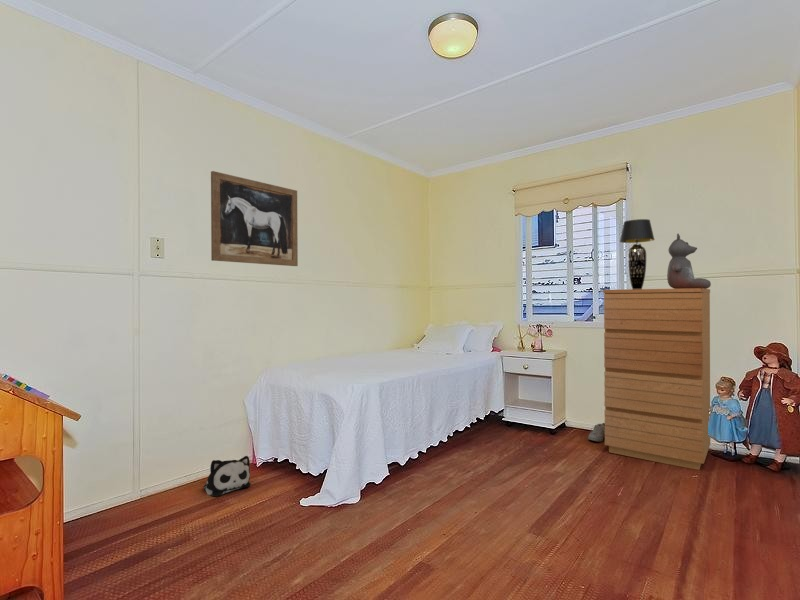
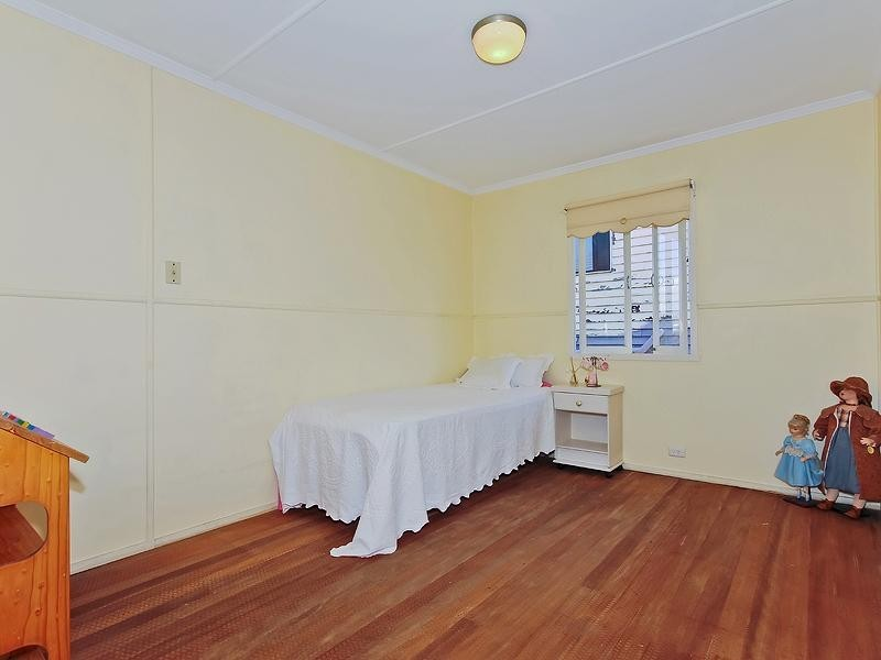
- table lamp [619,218,656,289]
- plush toy [203,455,251,498]
- shoe [587,422,605,443]
- wall art [210,170,299,267]
- dresser [602,288,711,471]
- teddy bear [666,233,712,289]
